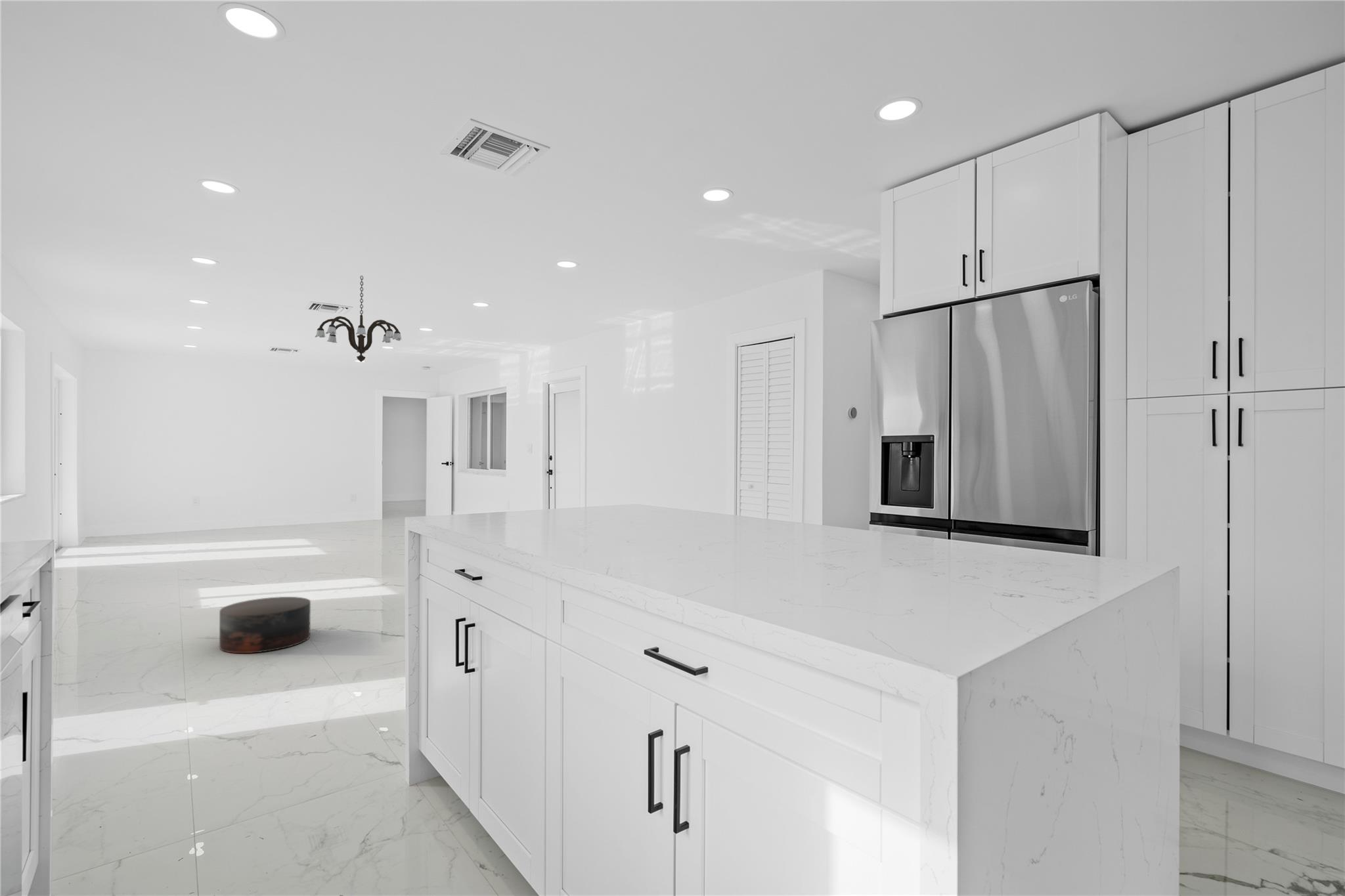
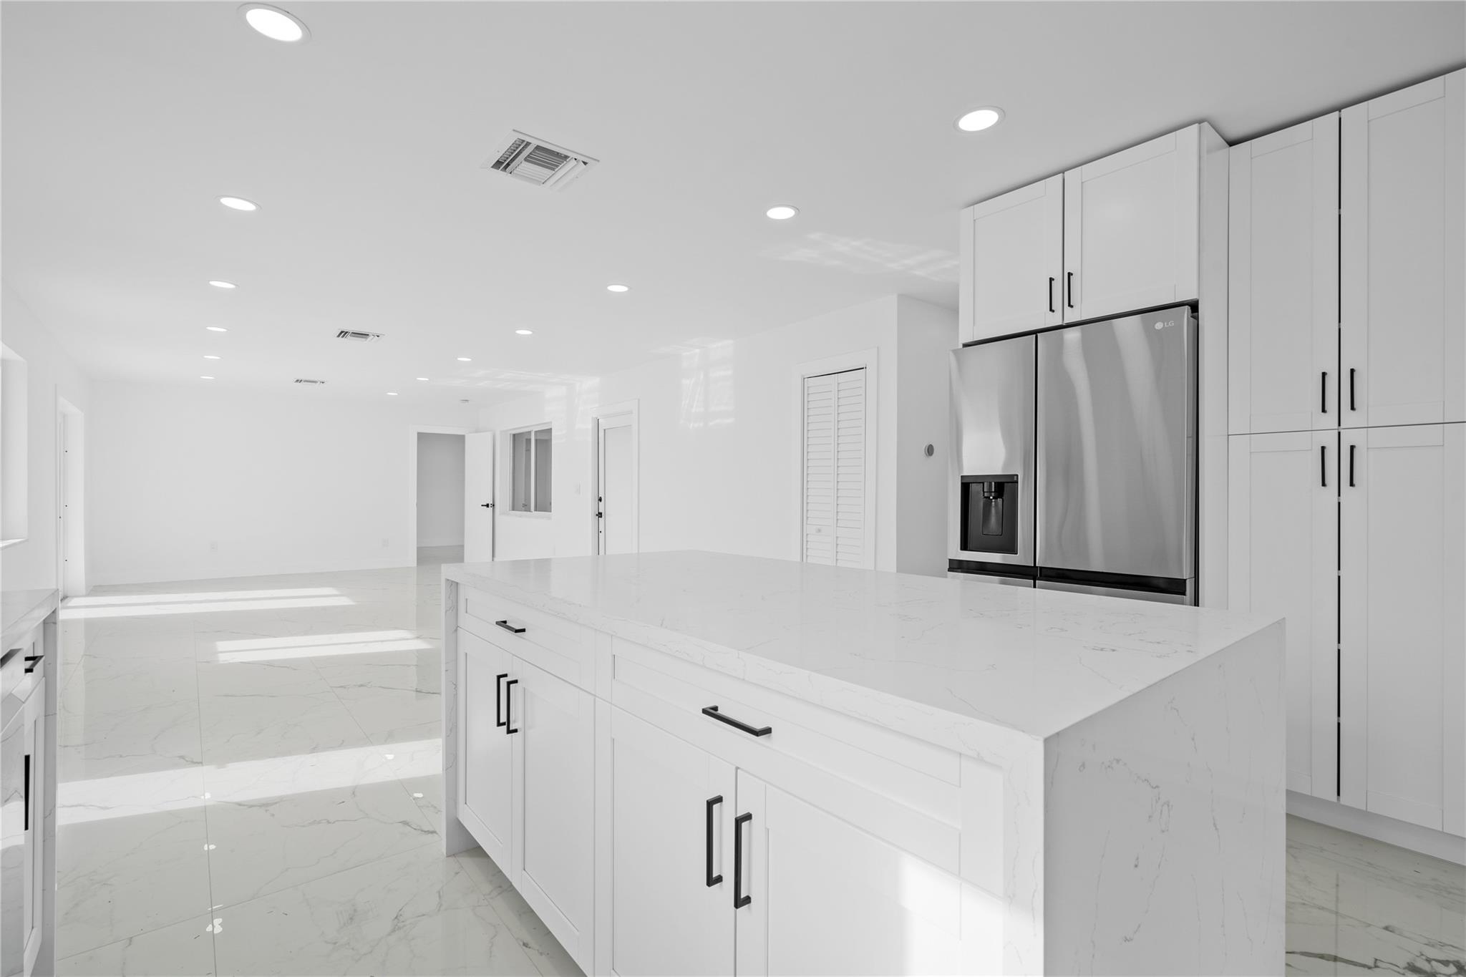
- chandelier [315,275,402,362]
- stool [219,596,311,654]
